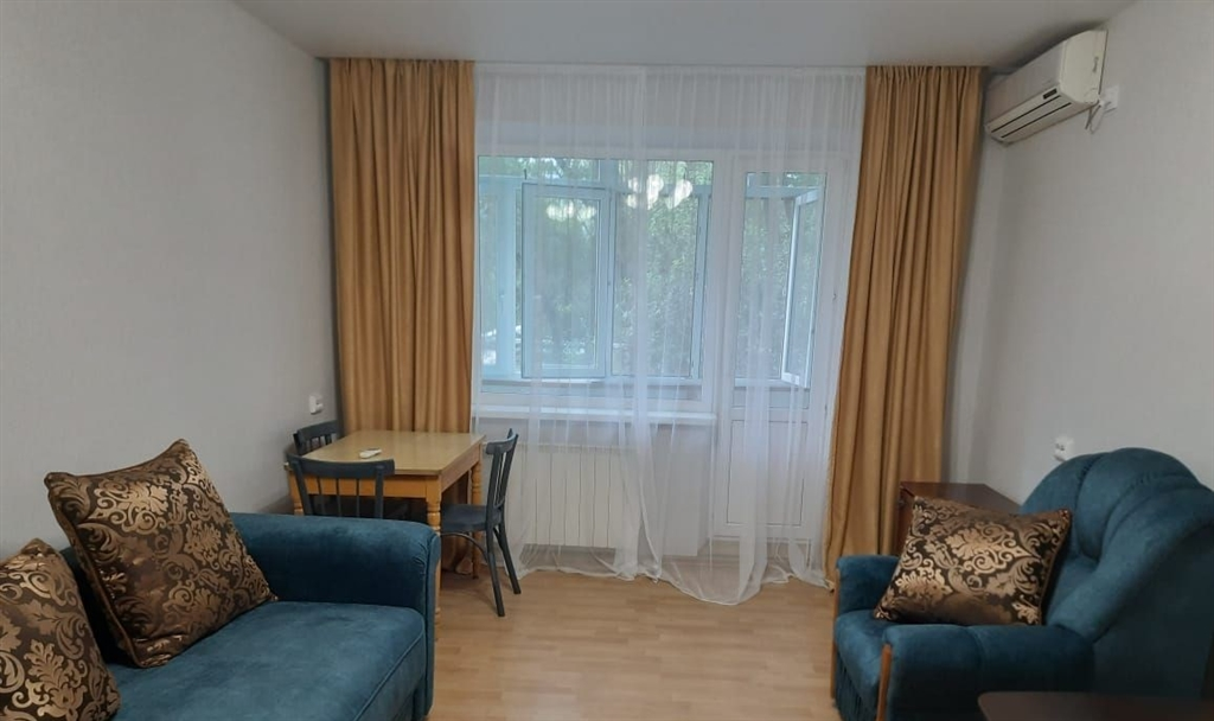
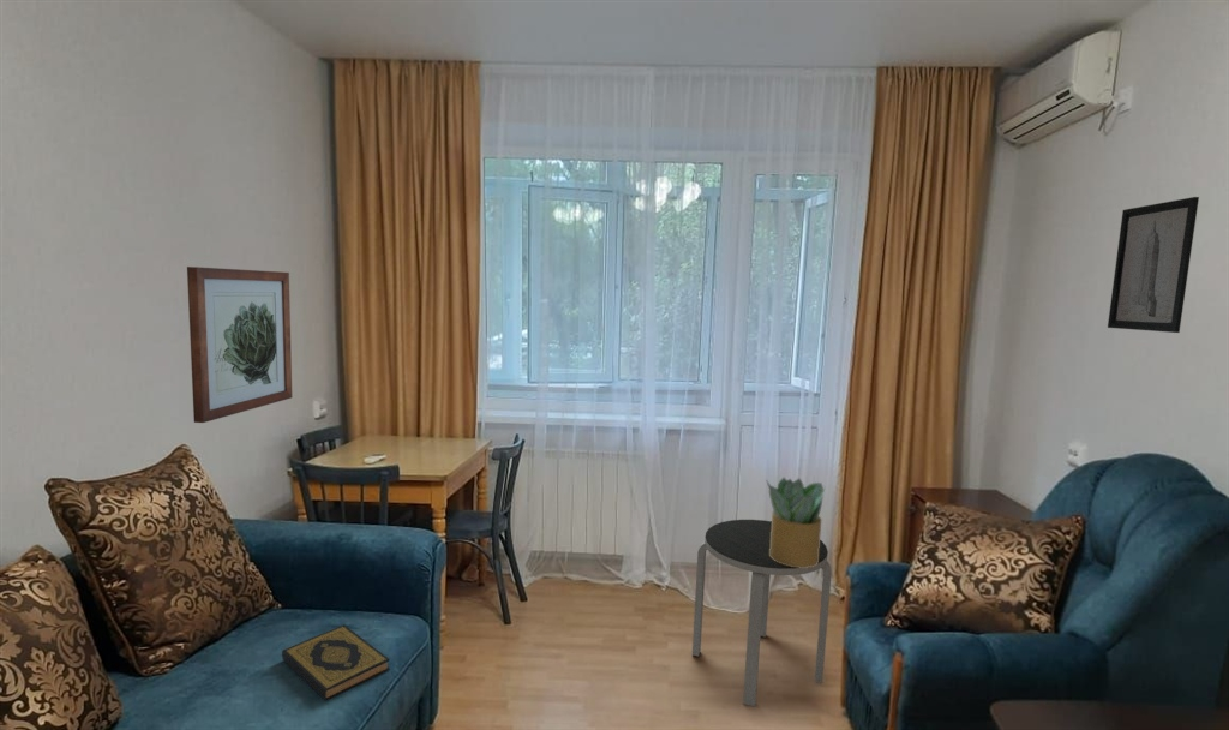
+ wall art [186,265,293,424]
+ wall art [1107,196,1200,334]
+ hardback book [281,624,391,701]
+ side table [691,519,833,708]
+ potted plant [765,477,827,568]
